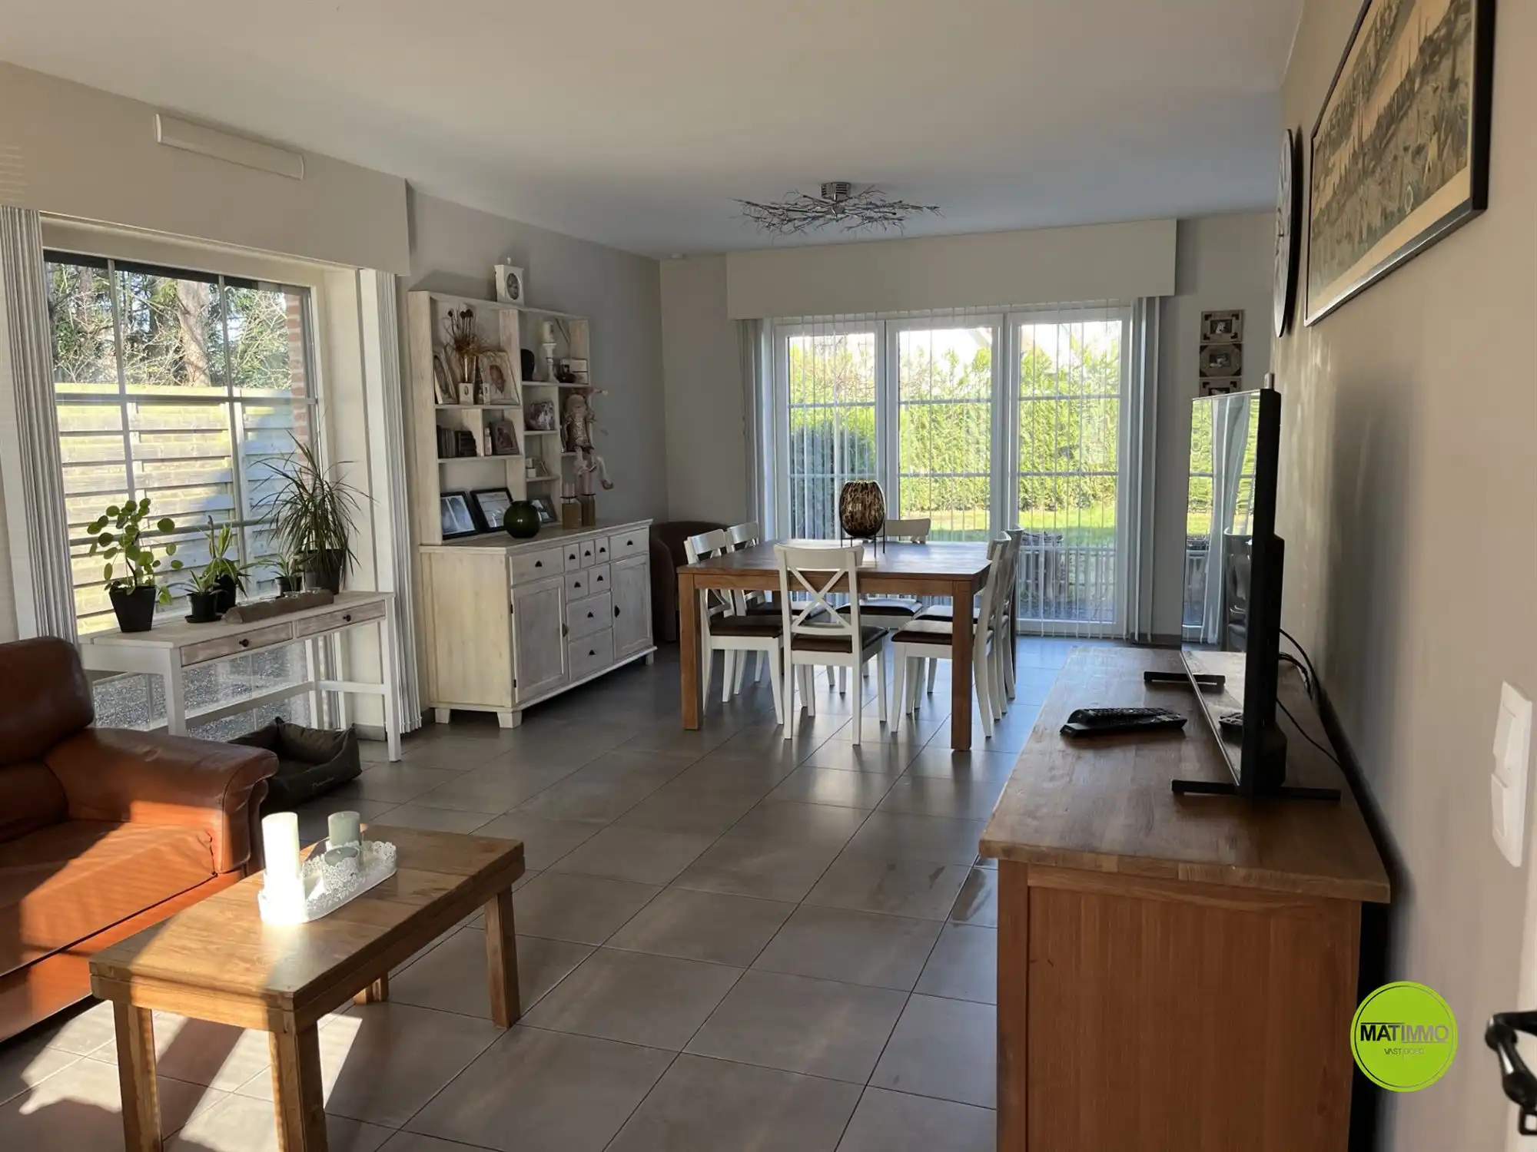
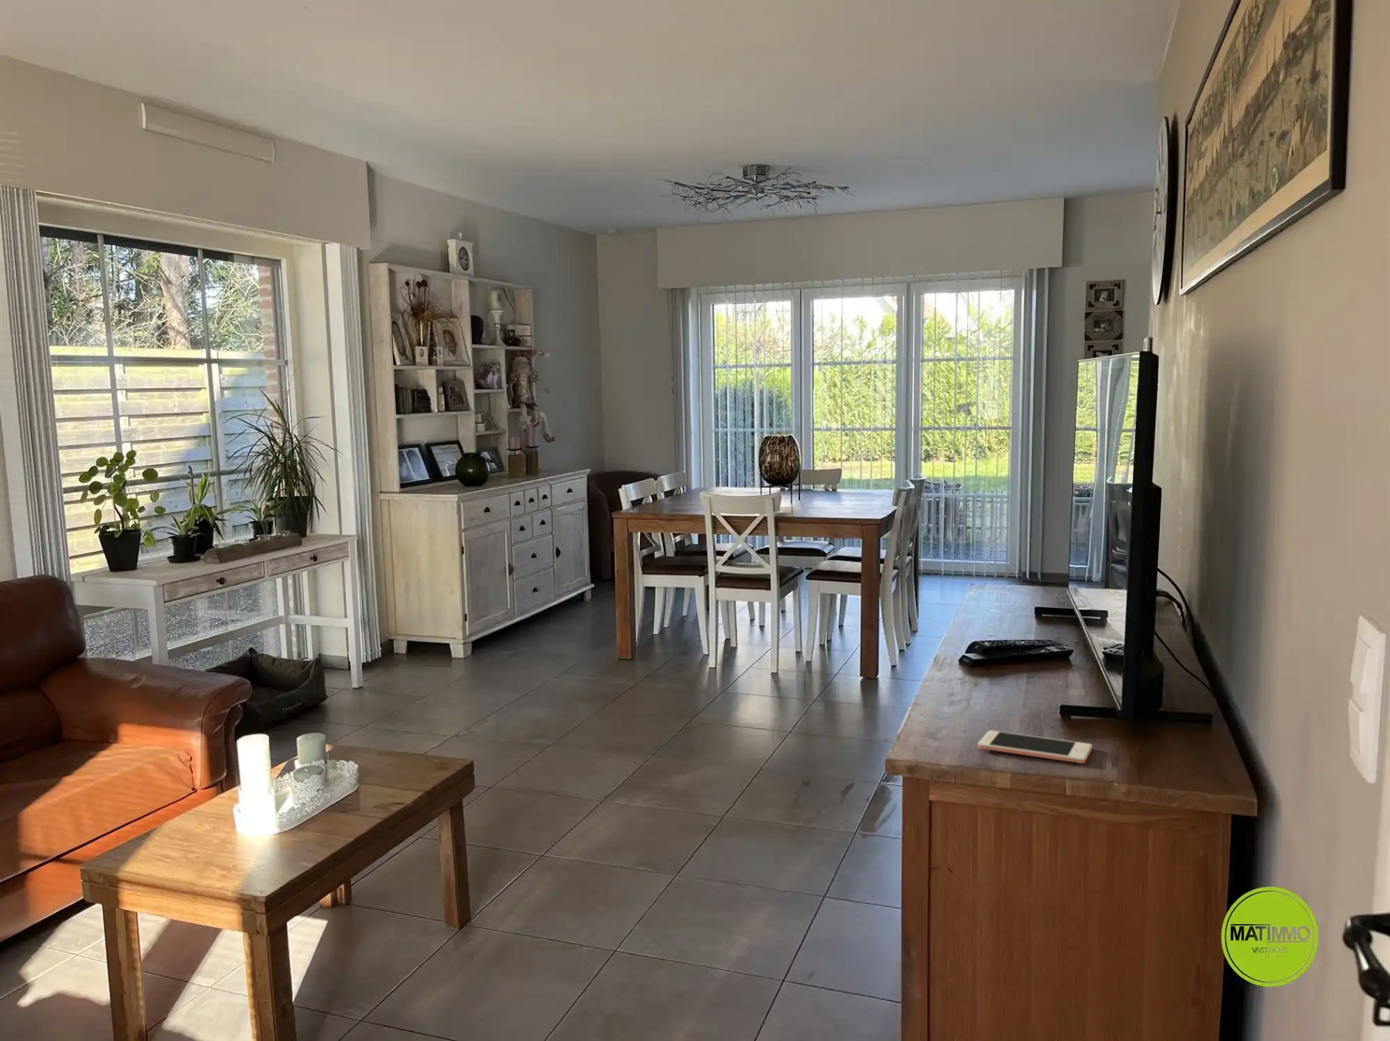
+ cell phone [977,729,1092,764]
